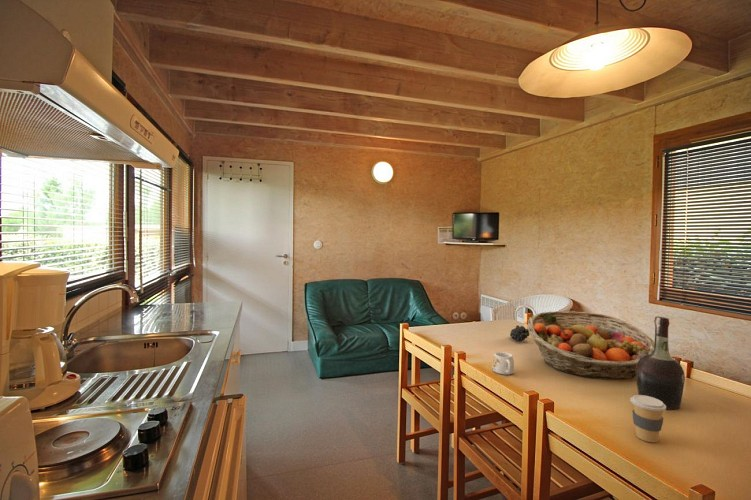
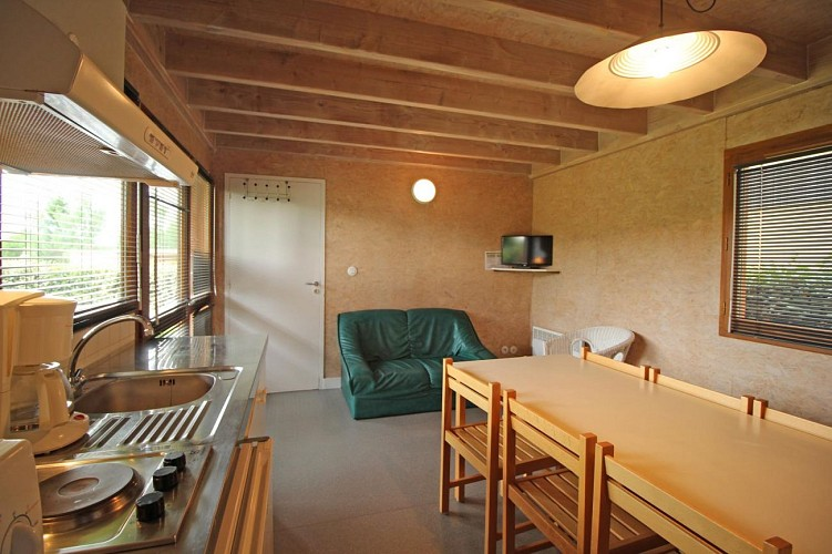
- coffee cup [629,394,667,443]
- mug [492,351,515,376]
- fruit [509,324,531,343]
- fruit basket [527,310,655,380]
- cognac bottle [636,316,686,410]
